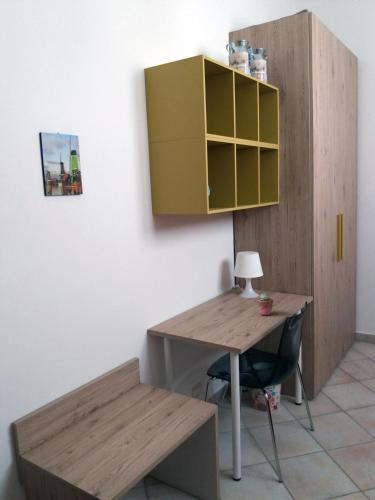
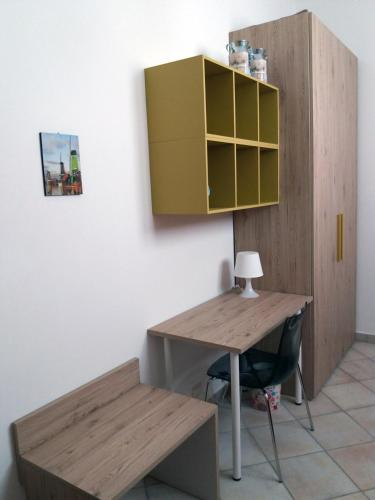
- potted succulent [256,293,274,316]
